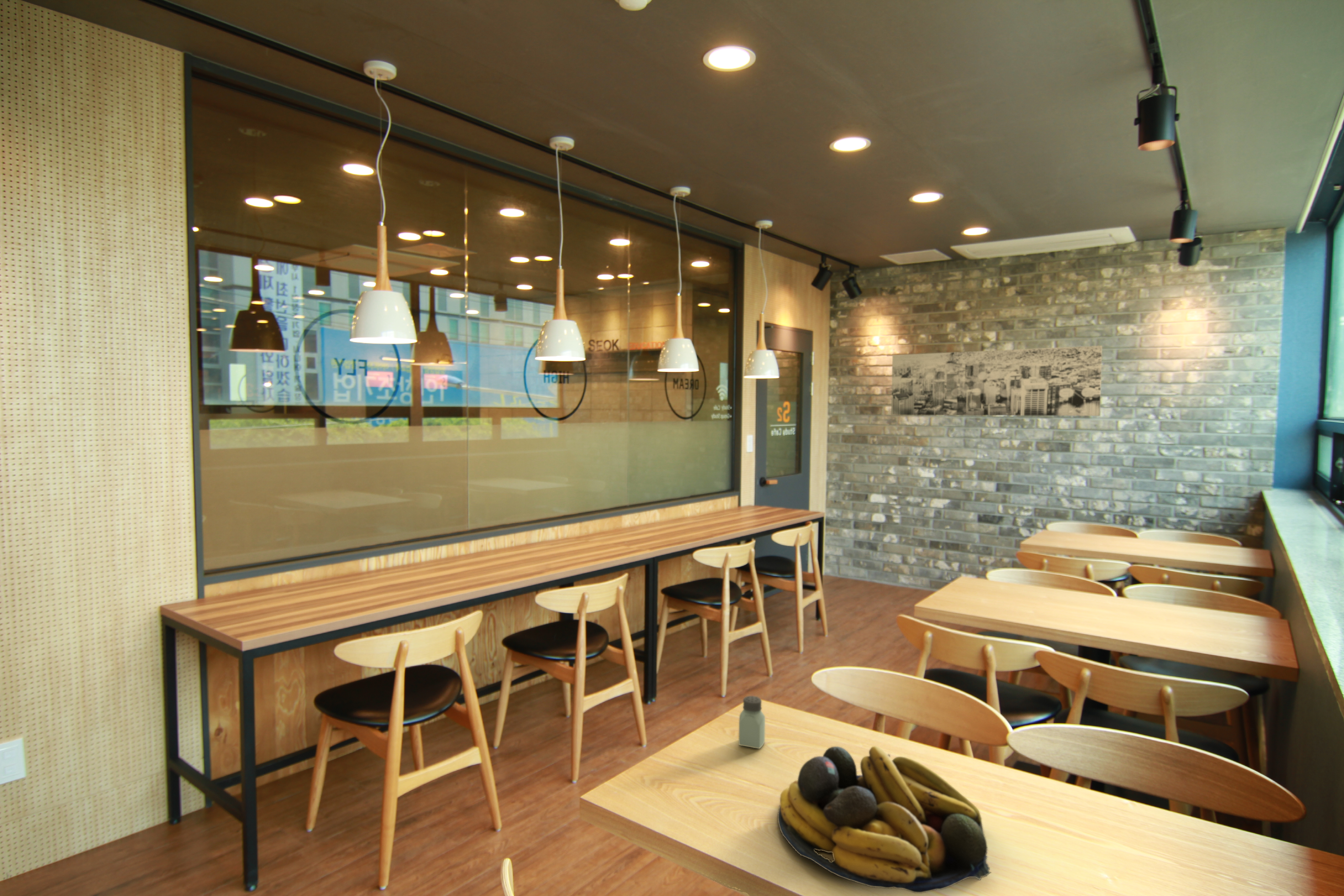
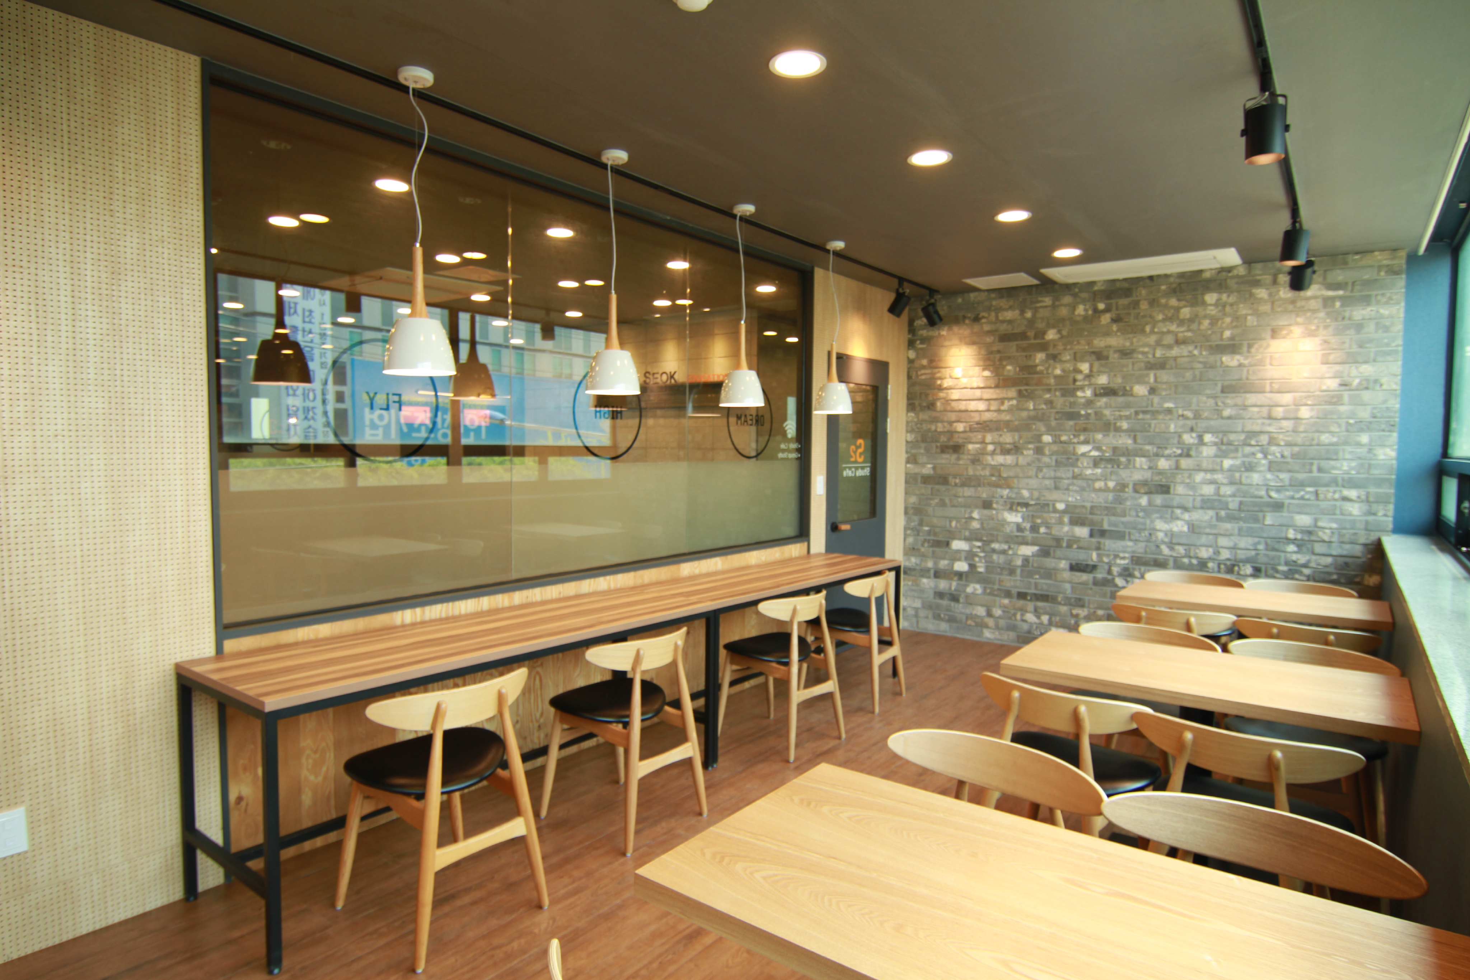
- saltshaker [738,696,766,749]
- fruit bowl [777,746,992,893]
- wall art [891,345,1102,416]
